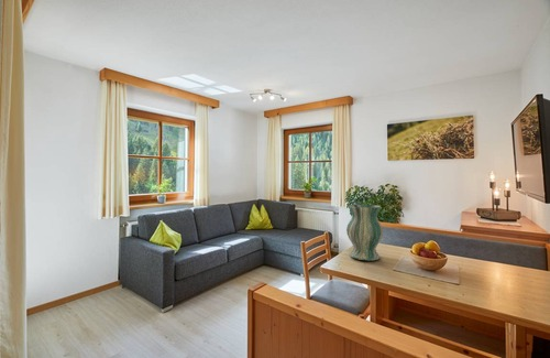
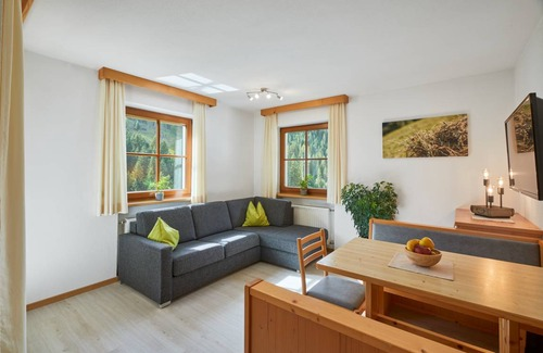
- vase [345,204,384,261]
